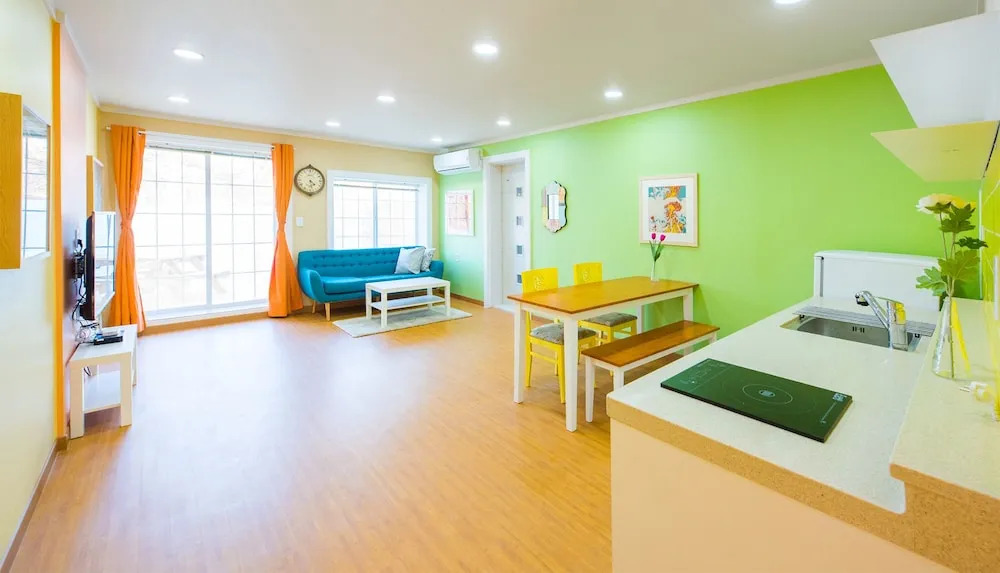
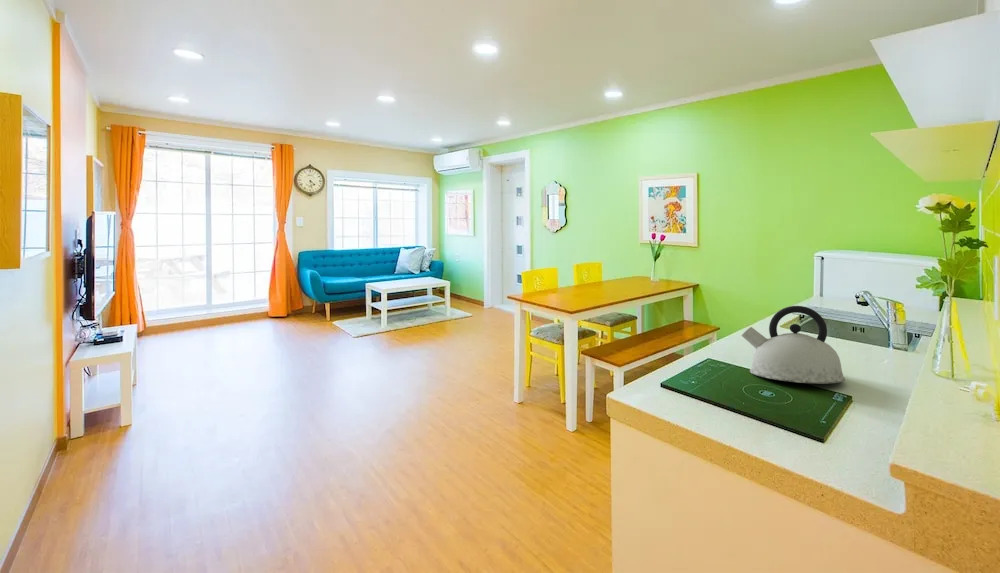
+ kettle [740,305,846,385]
